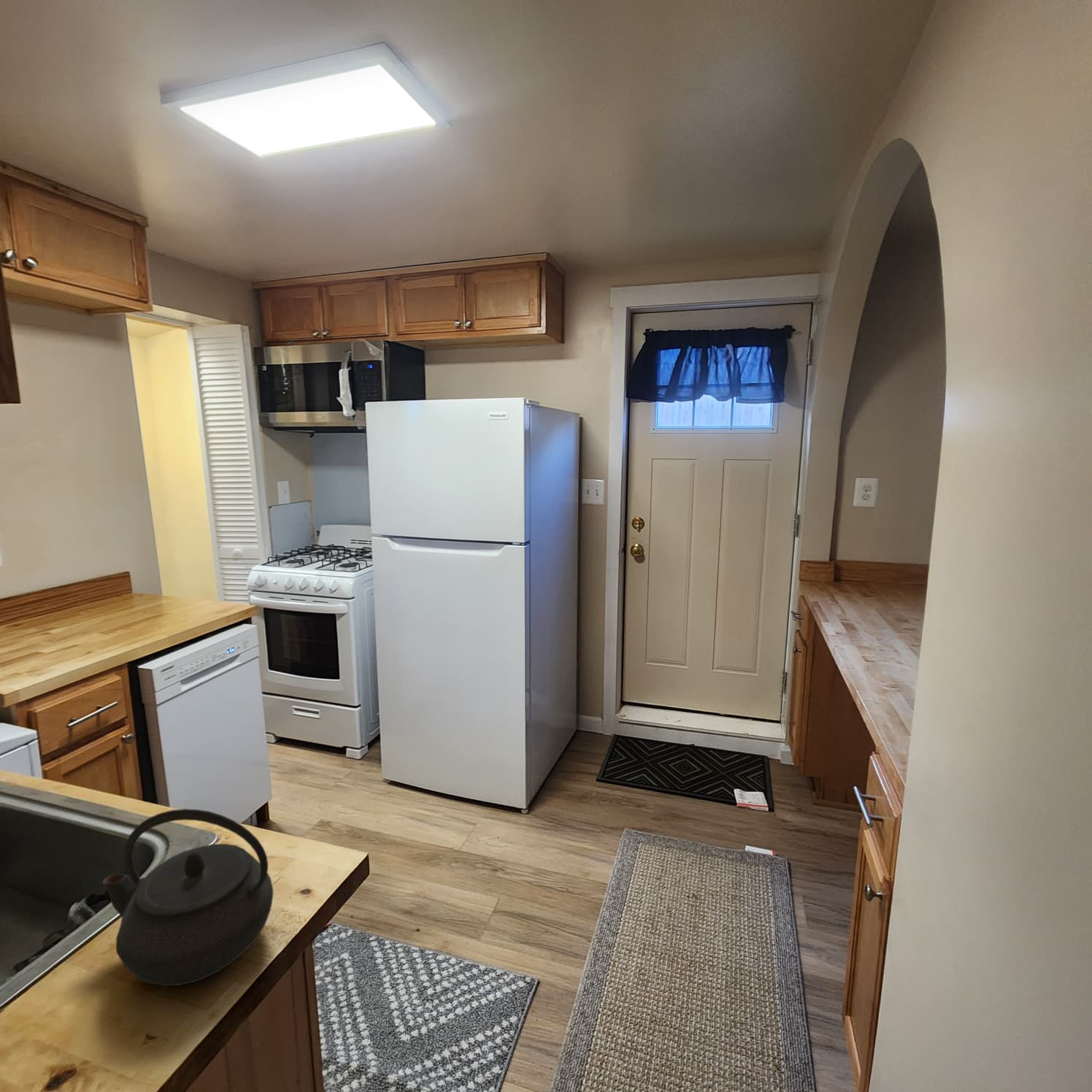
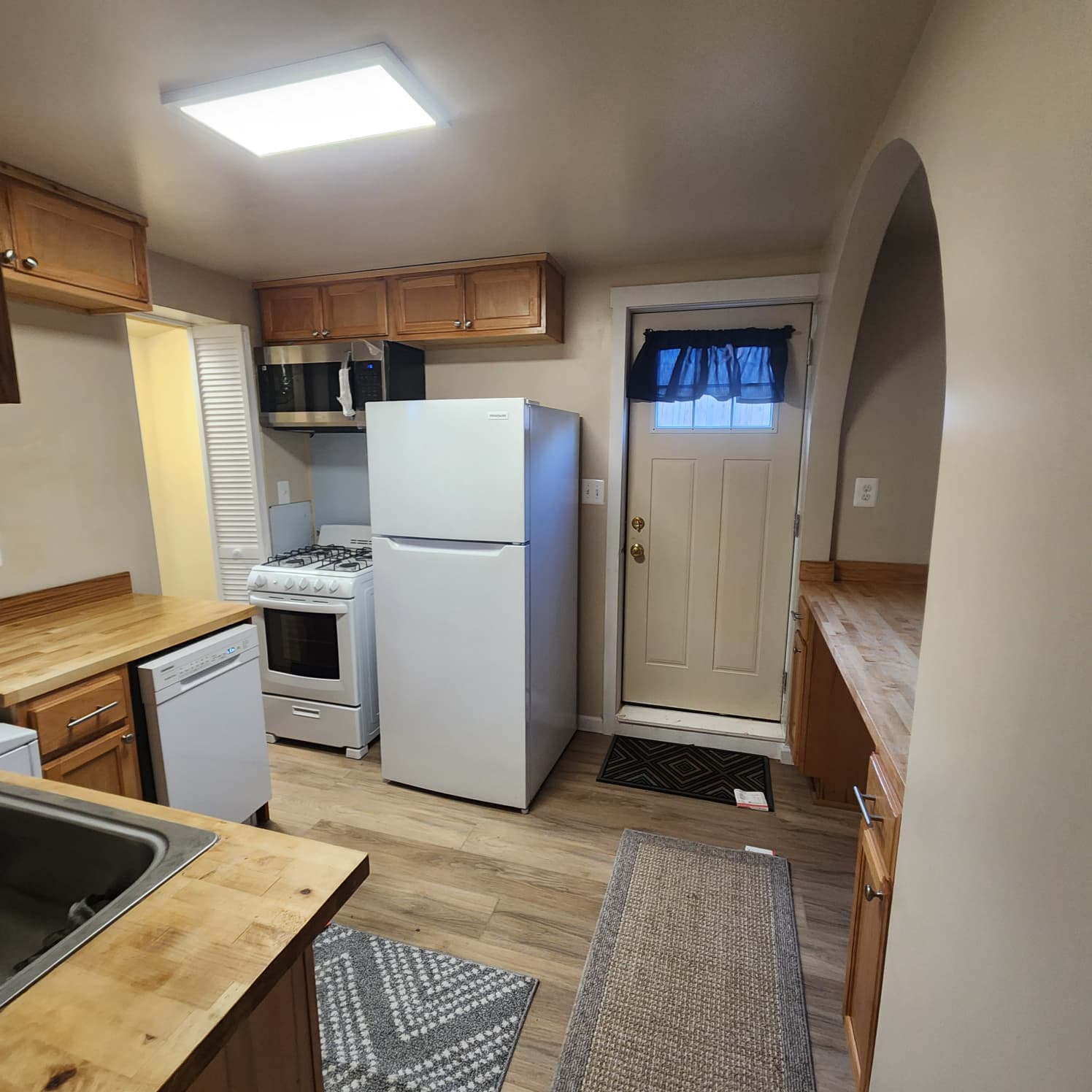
- kettle [101,808,274,987]
